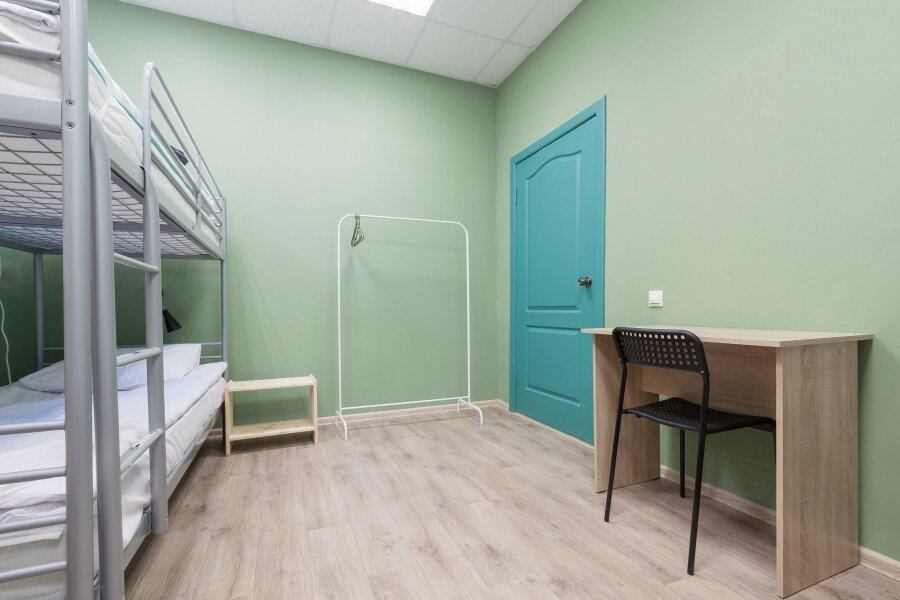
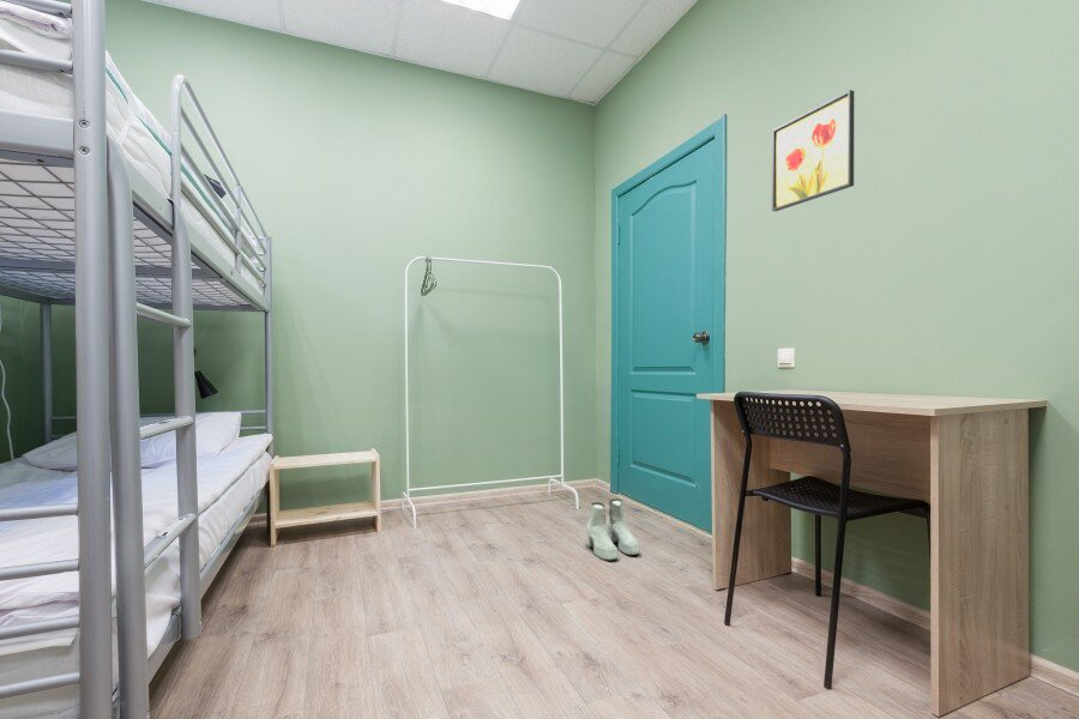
+ wall art [771,89,855,212]
+ boots [585,497,640,562]
